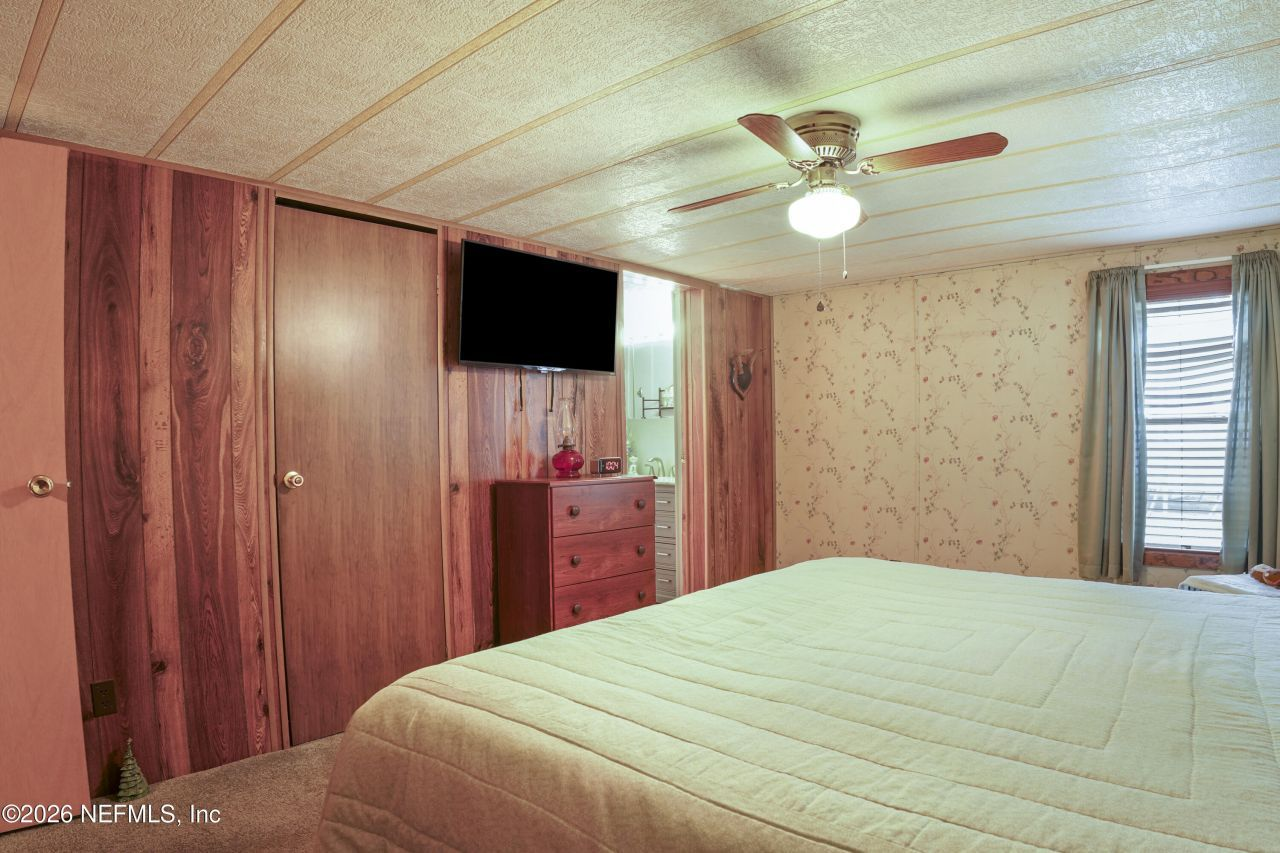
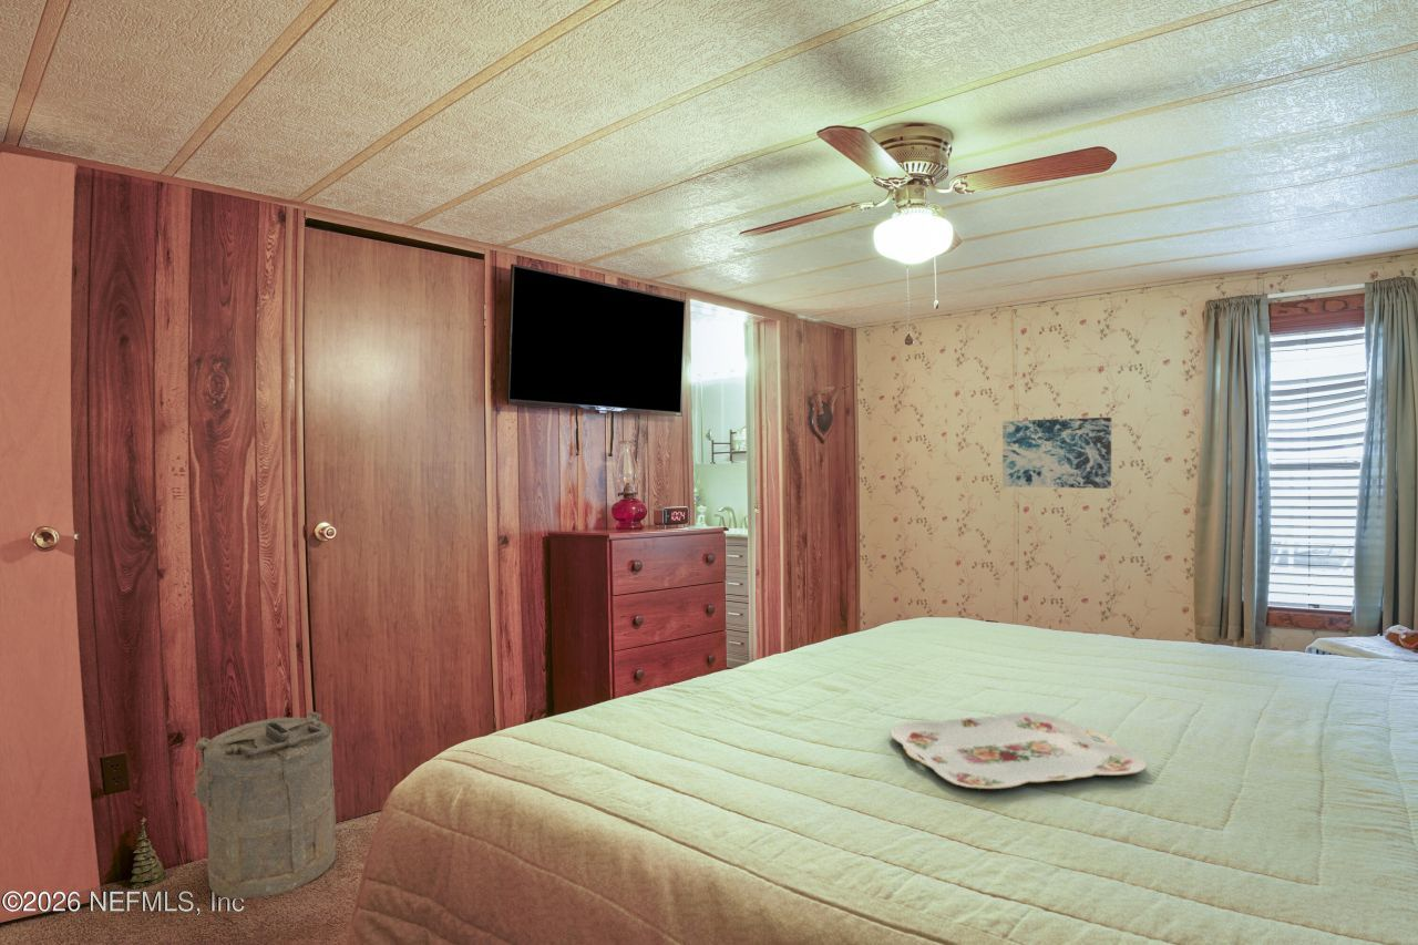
+ wall art [1001,417,1112,490]
+ laundry hamper [191,710,337,900]
+ serving tray [890,711,1148,790]
